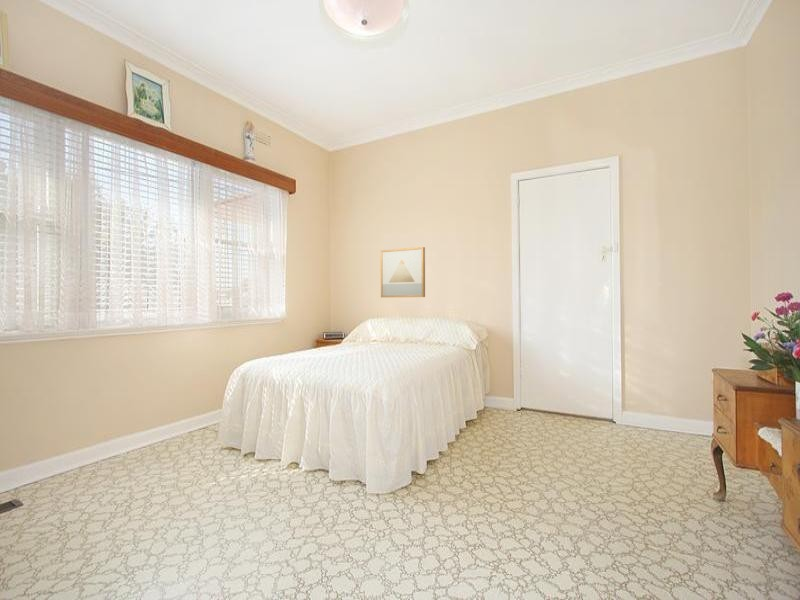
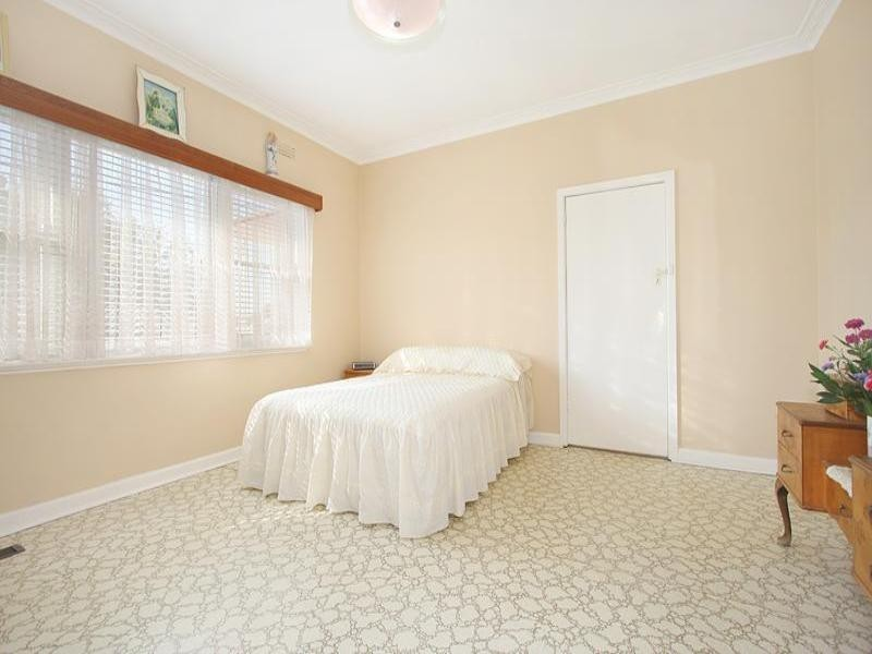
- wall art [380,246,426,298]
